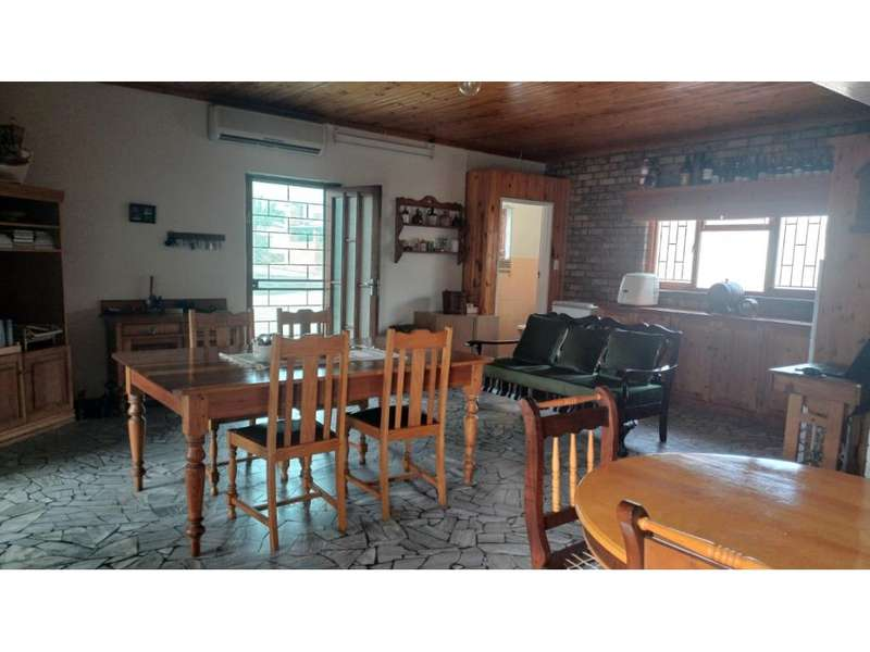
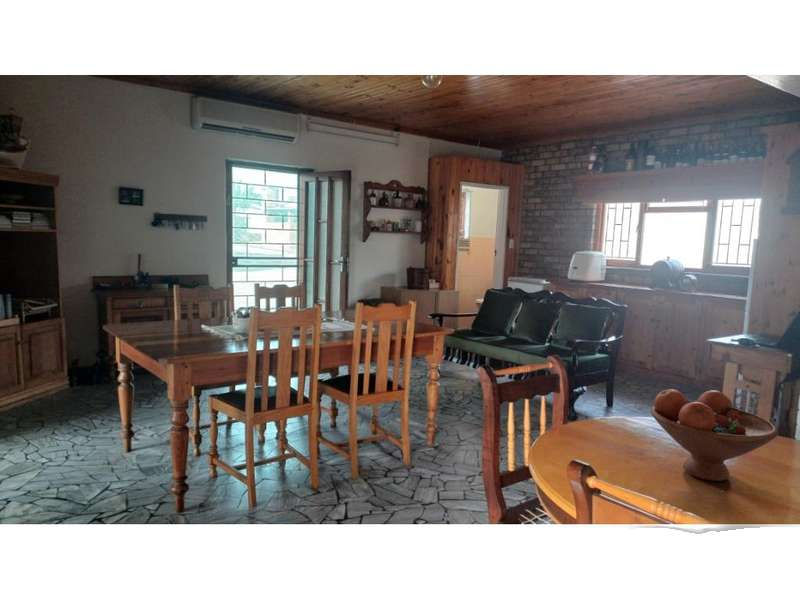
+ fruit bowl [650,388,779,482]
